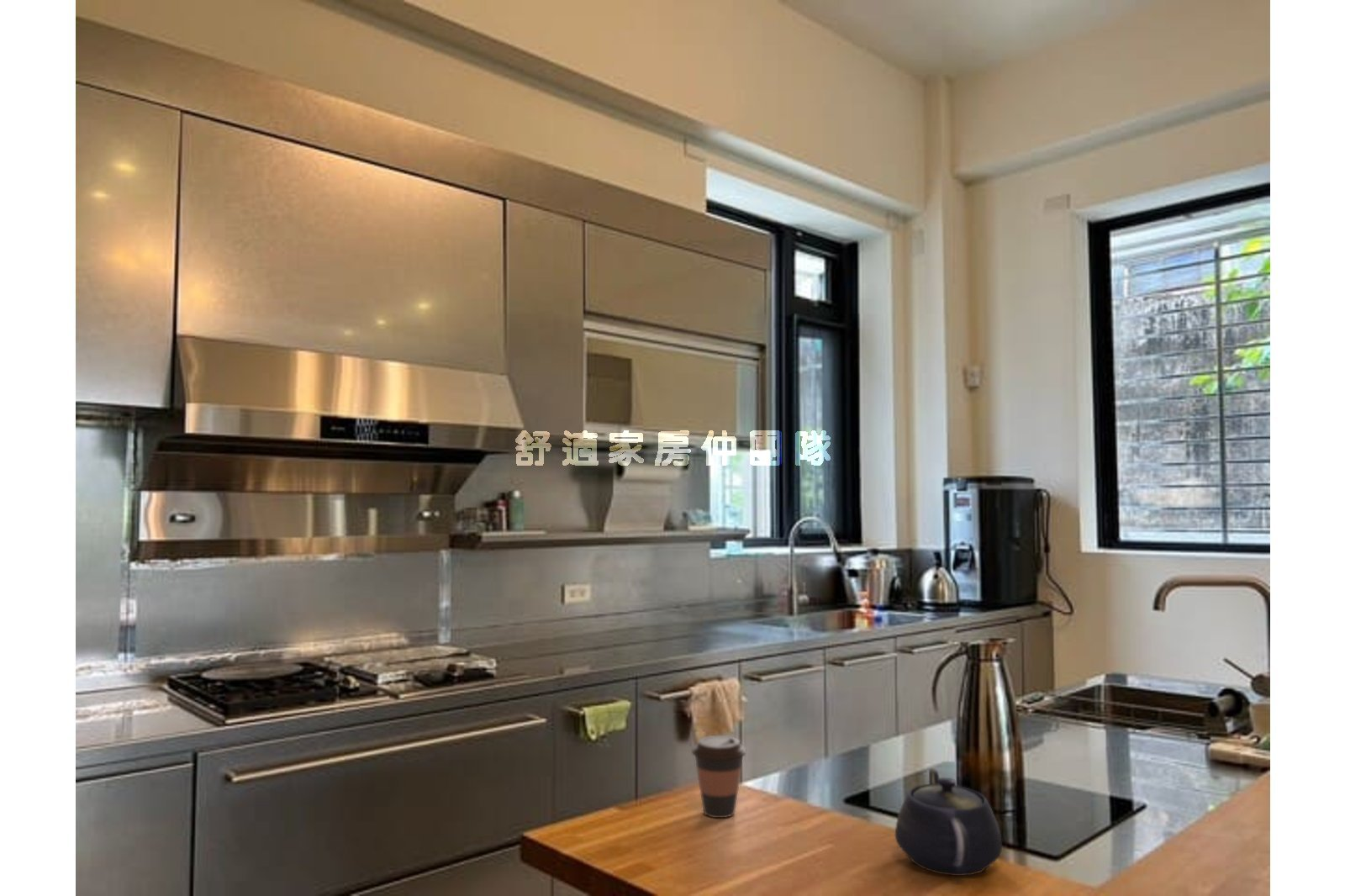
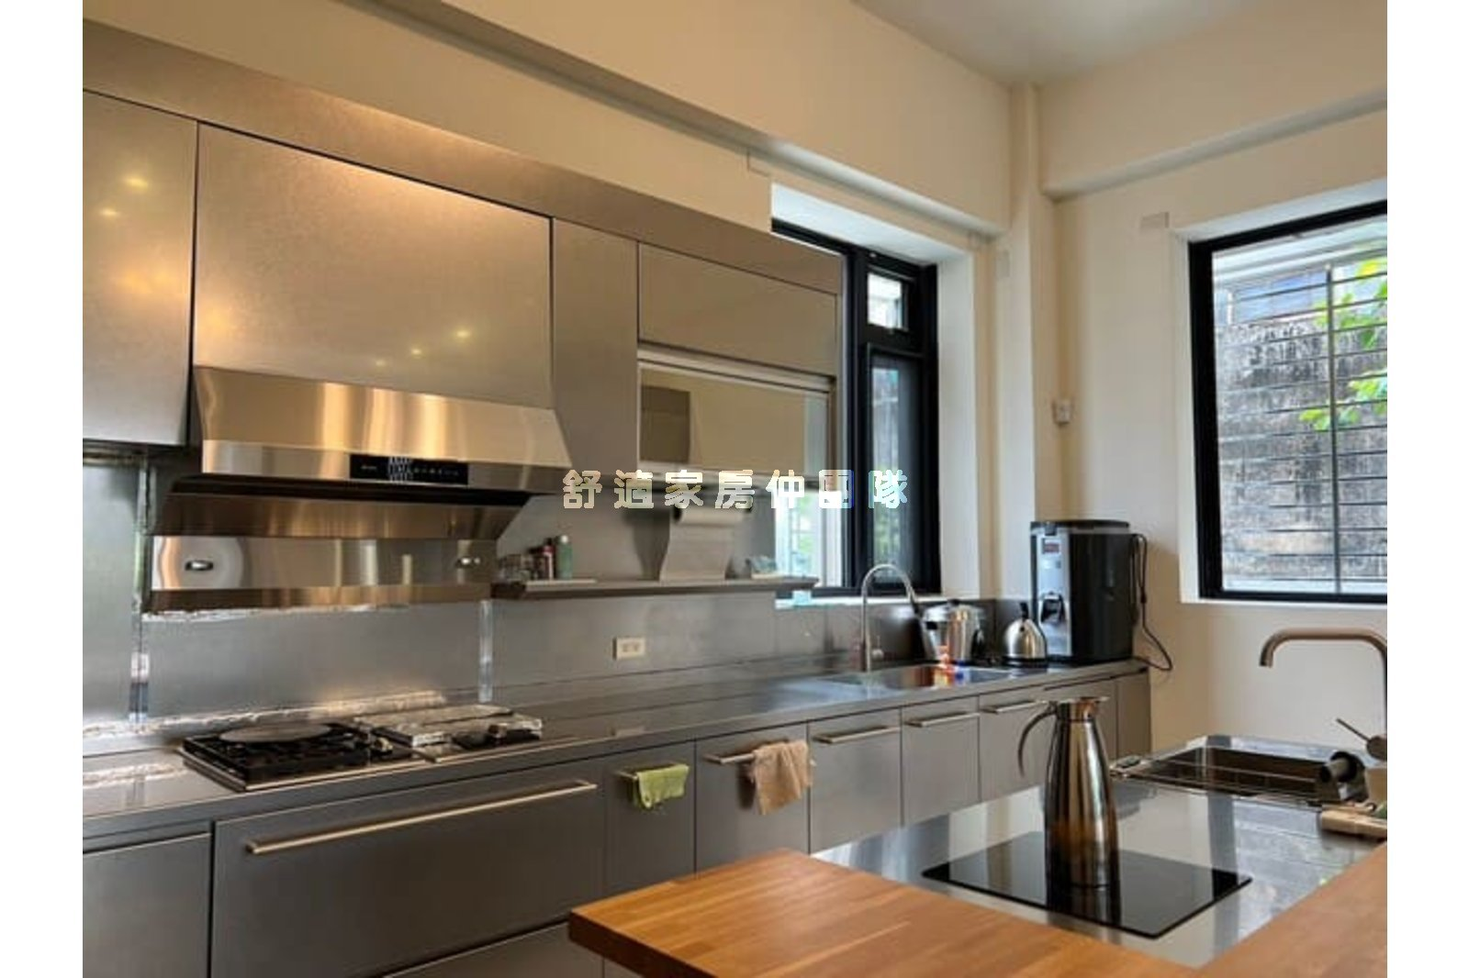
- coffee cup [691,735,747,819]
- teapot [894,767,1003,877]
